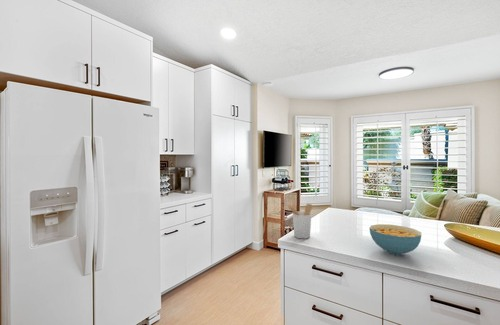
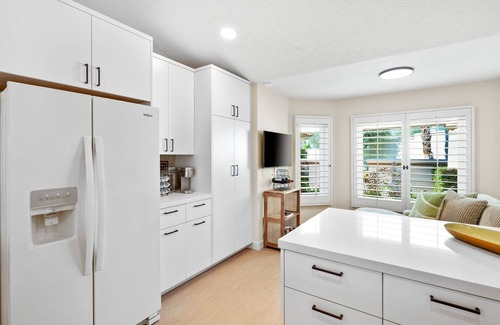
- utensil holder [287,203,313,239]
- cereal bowl [369,223,422,256]
